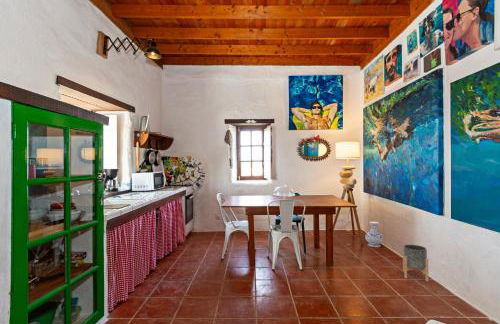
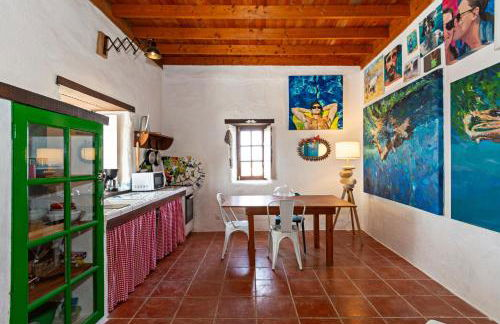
- vase [364,220,384,248]
- planter [402,244,429,283]
